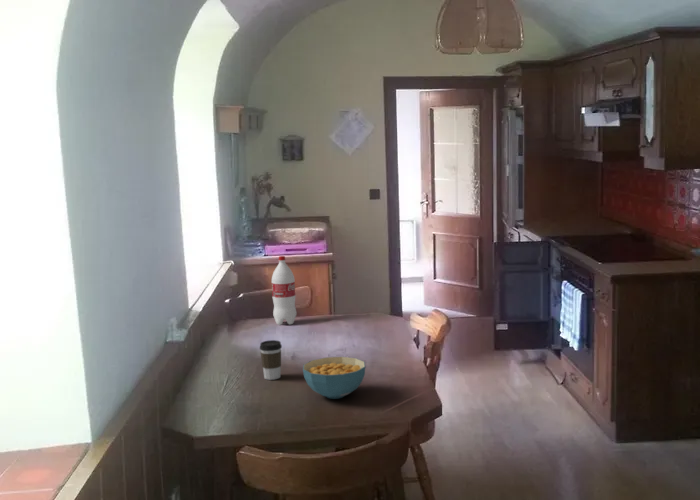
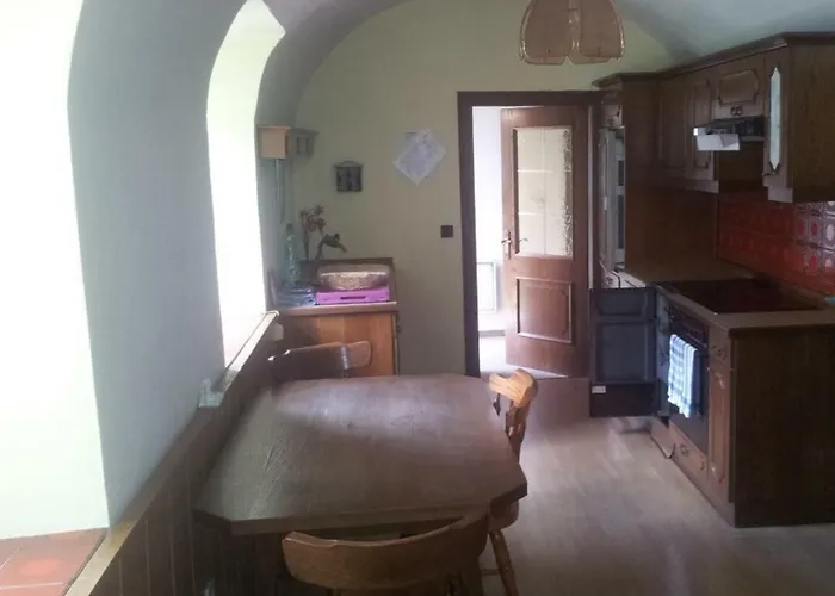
- coffee cup [259,339,283,381]
- cereal bowl [302,356,366,400]
- bottle [271,255,297,326]
